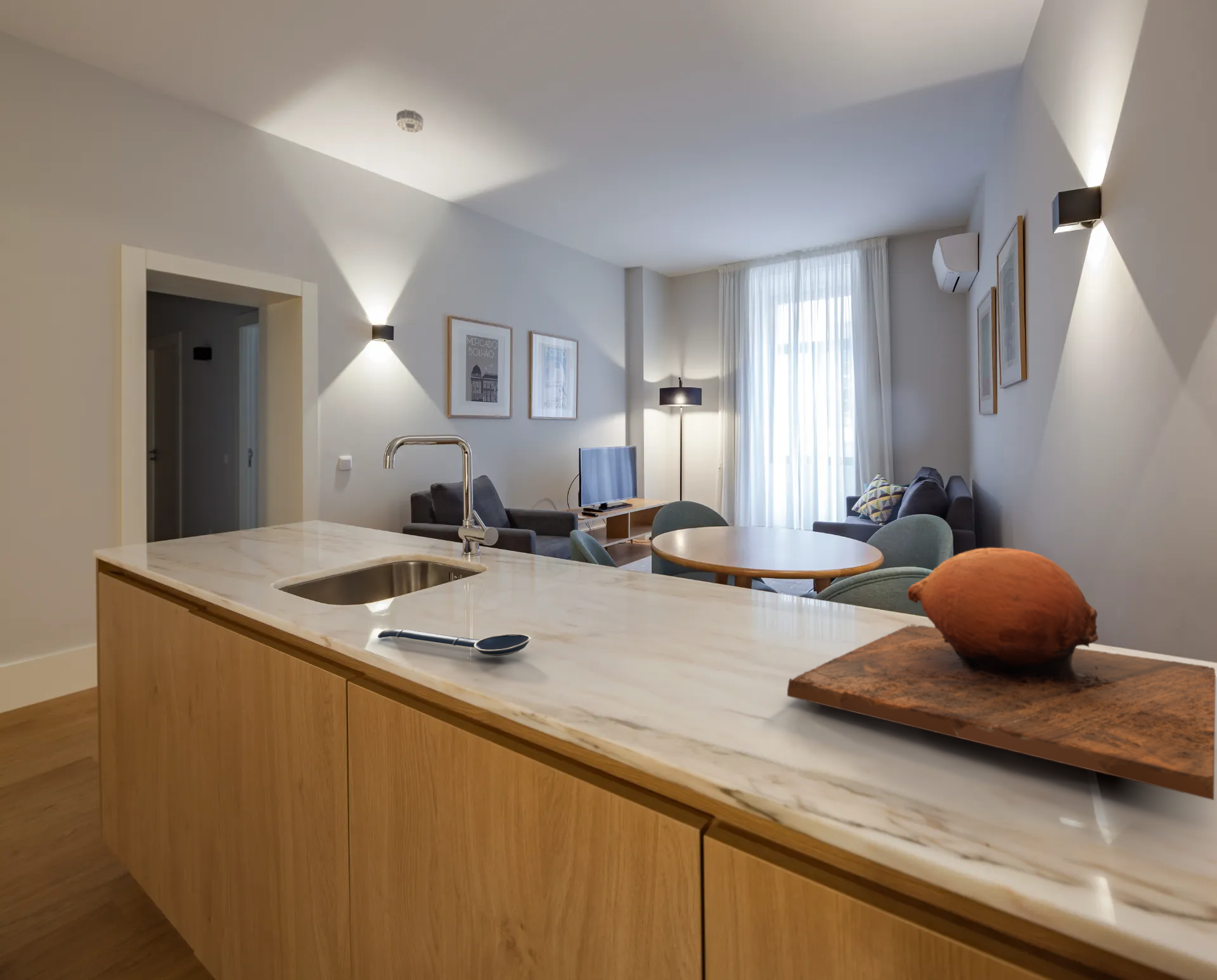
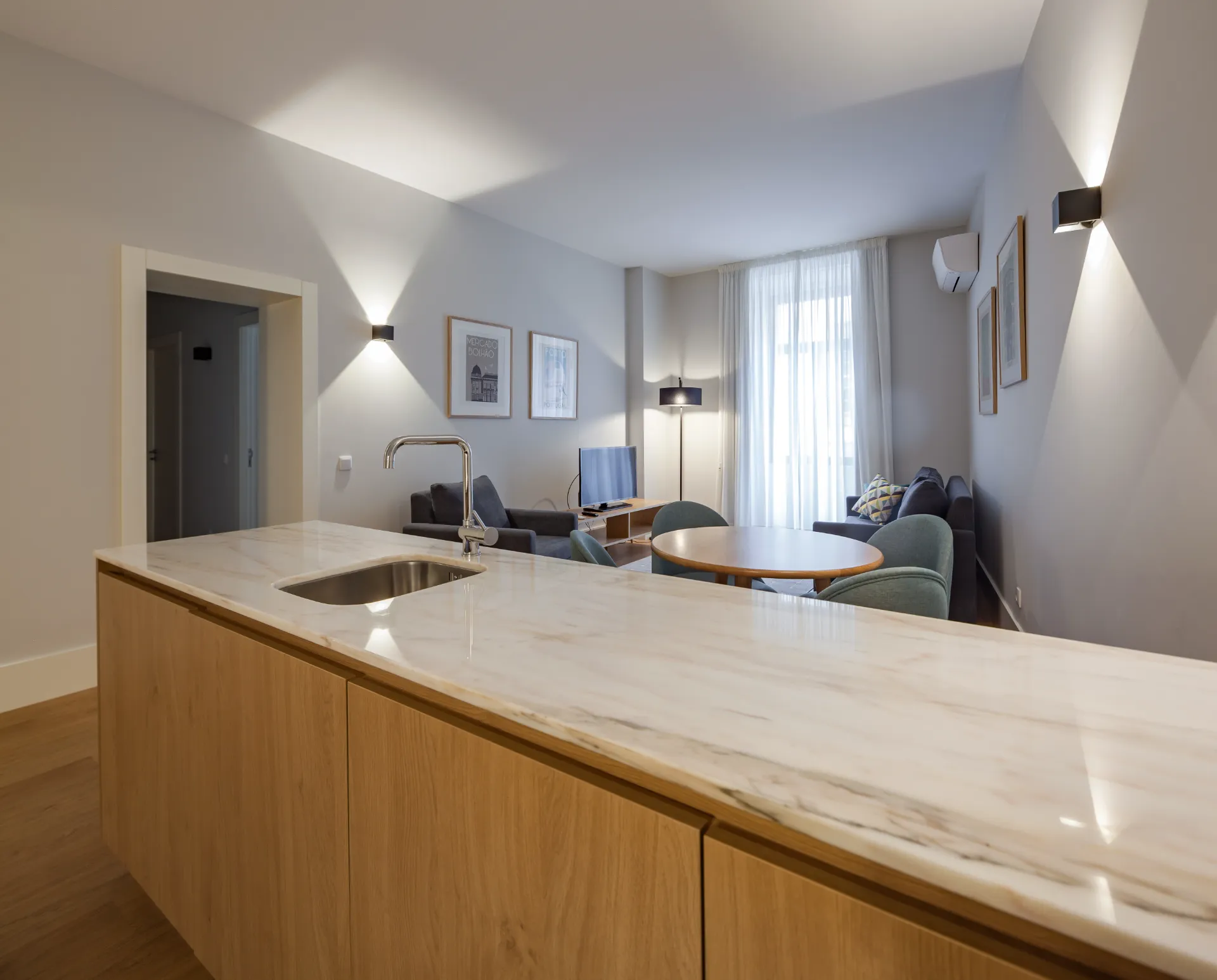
- spoon [377,629,531,657]
- smoke detector [396,108,424,134]
- chopping board [787,547,1216,801]
